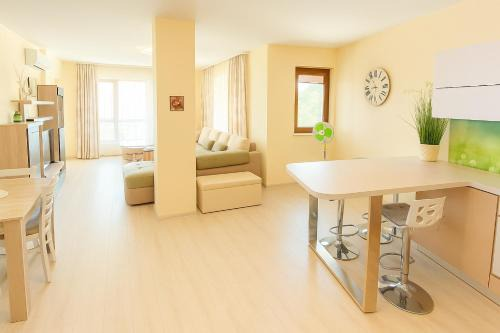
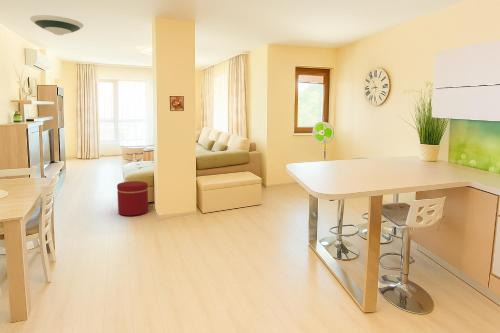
+ ottoman [116,180,149,217]
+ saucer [29,14,85,36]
